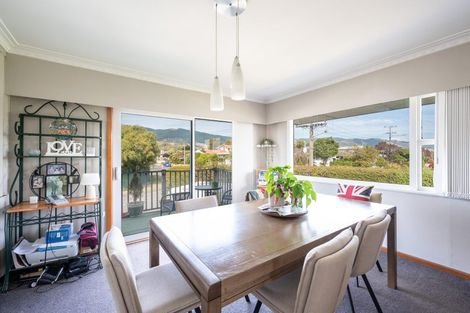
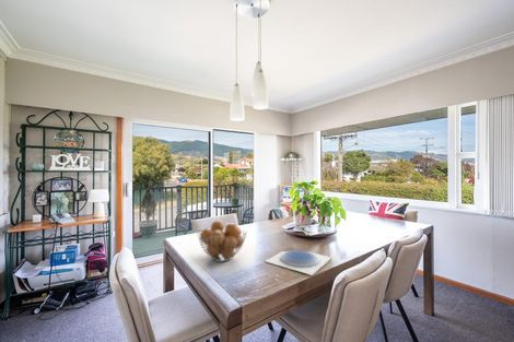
+ fruit basket [197,220,248,263]
+ plate [265,249,332,276]
